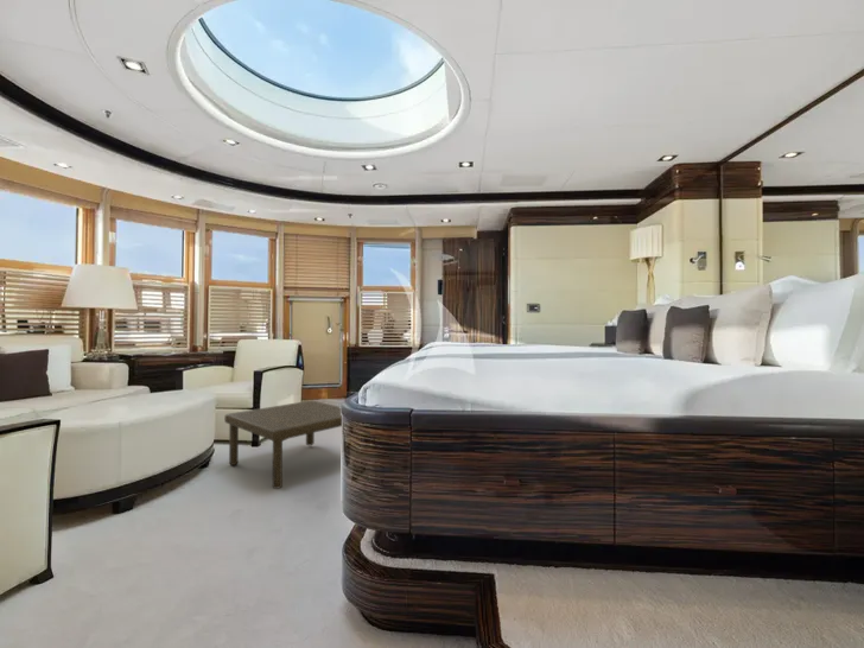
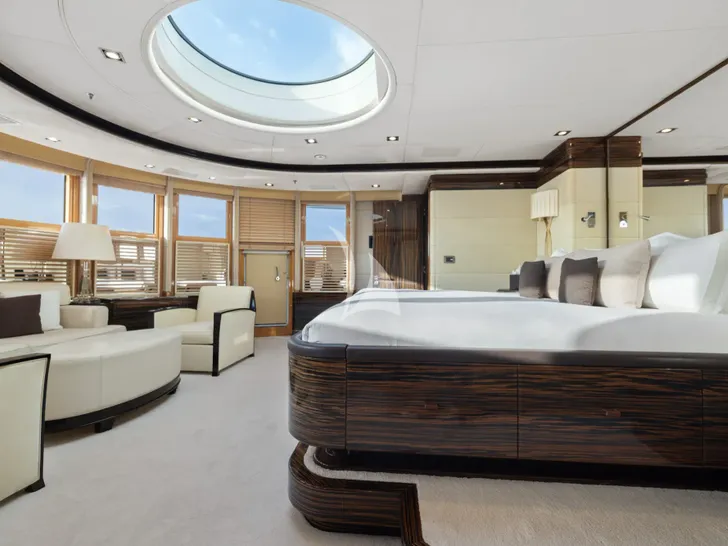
- coffee table [223,399,343,490]
